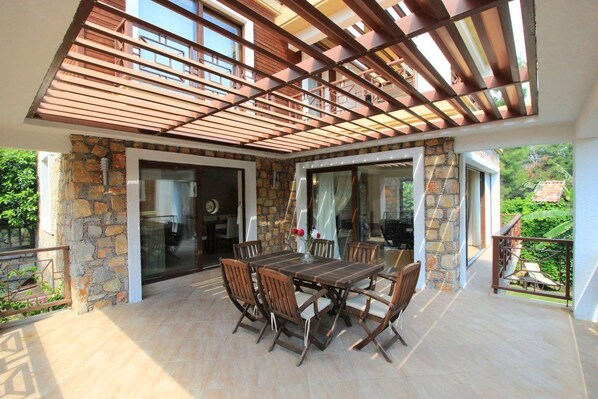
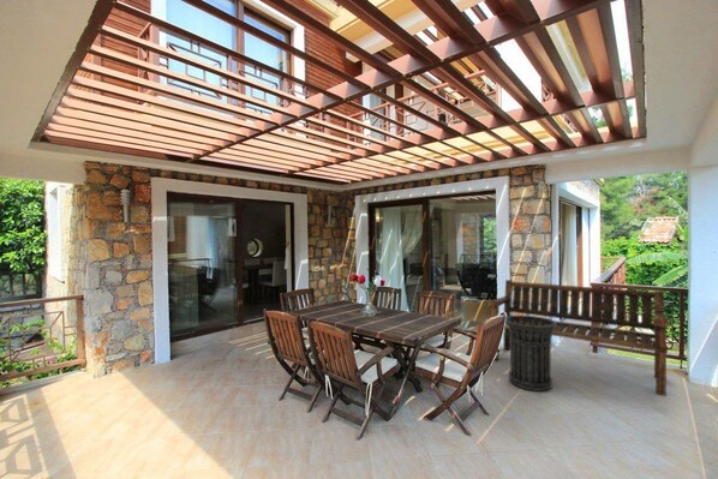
+ bench [486,279,671,397]
+ trash can [504,315,557,393]
